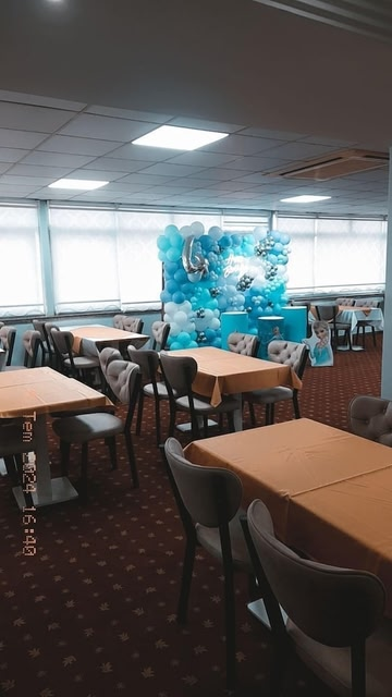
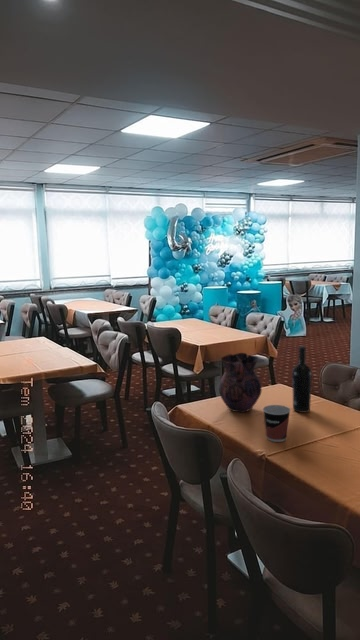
+ vase [217,352,263,414]
+ cup [262,404,291,443]
+ wine bottle [291,345,313,414]
